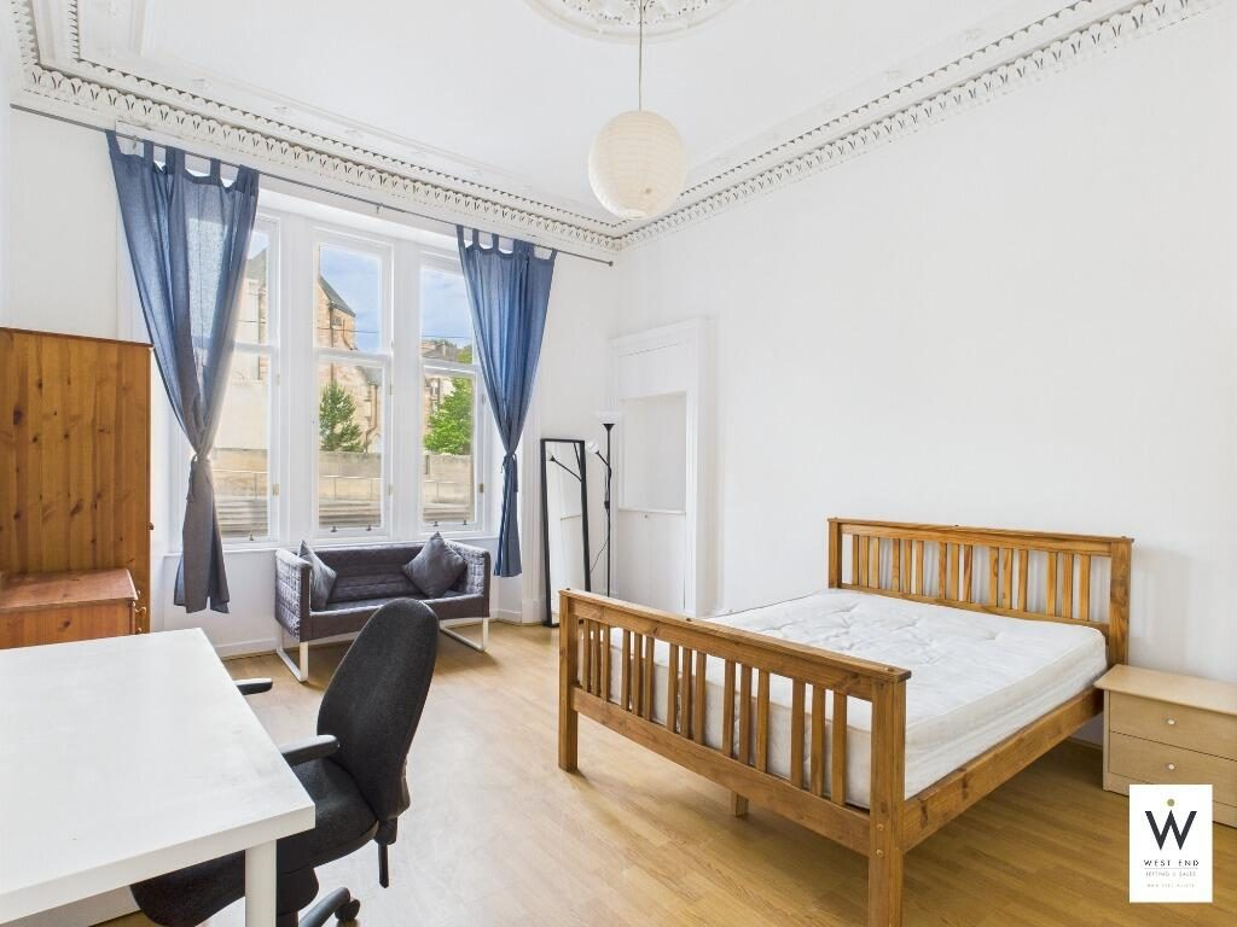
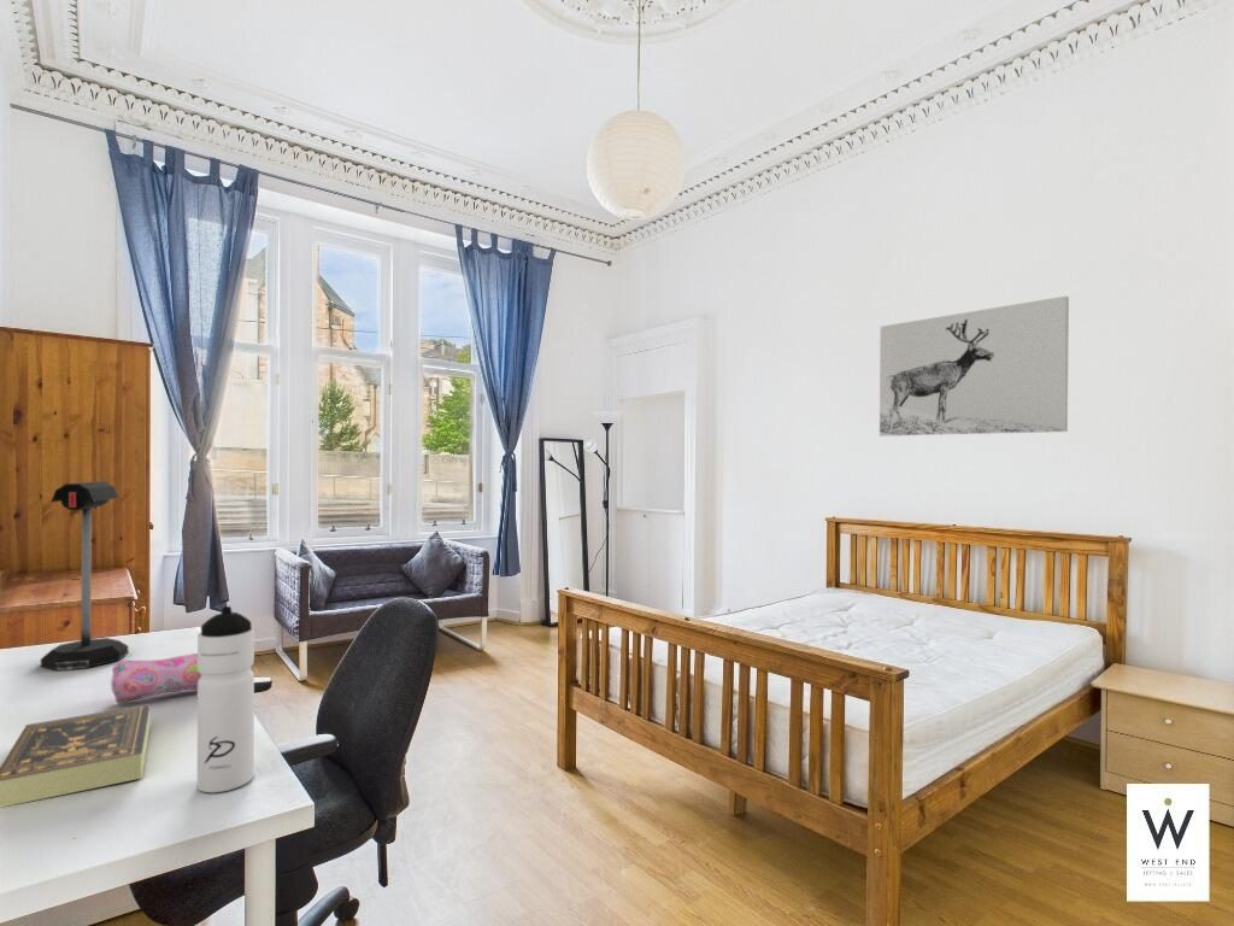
+ wall art [879,295,1070,438]
+ pencil case [110,652,201,704]
+ mailbox [40,480,129,672]
+ book [0,703,152,809]
+ water bottle [196,605,255,793]
